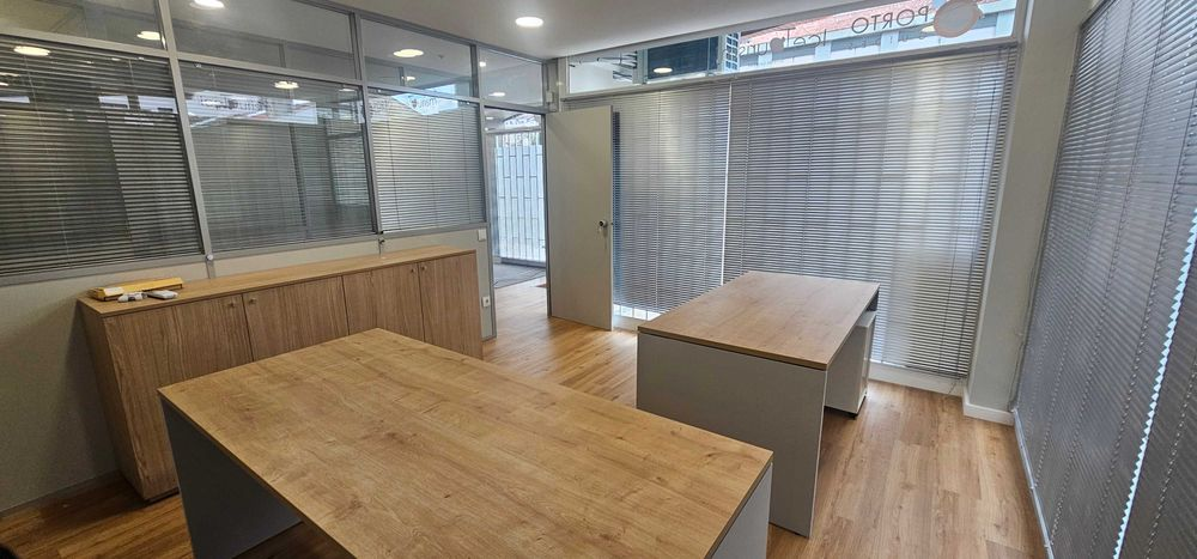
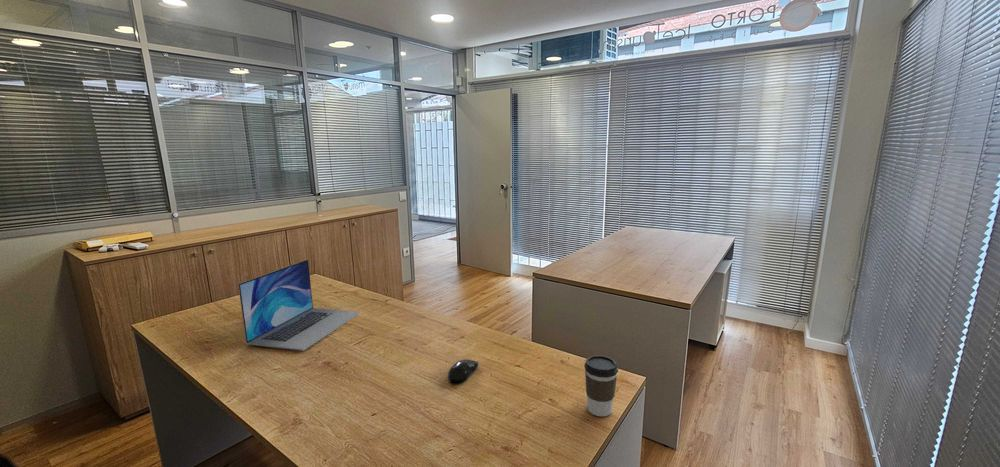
+ coffee cup [584,354,619,417]
+ computer mouse [447,358,479,385]
+ laptop [237,259,361,352]
